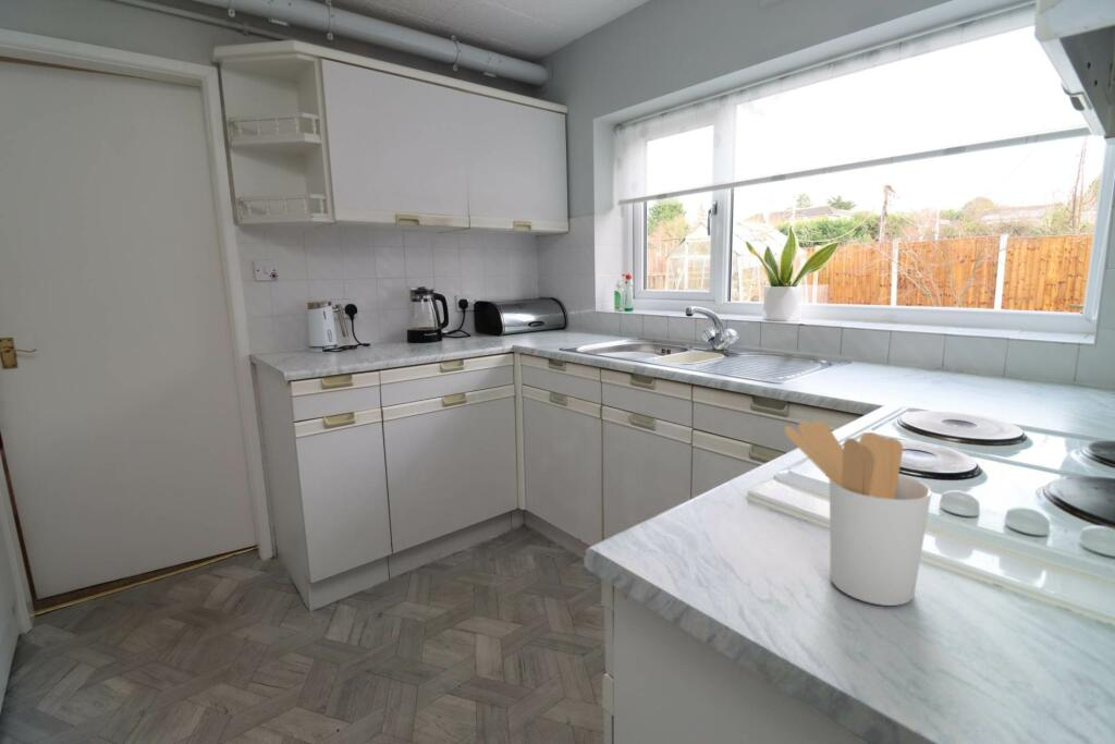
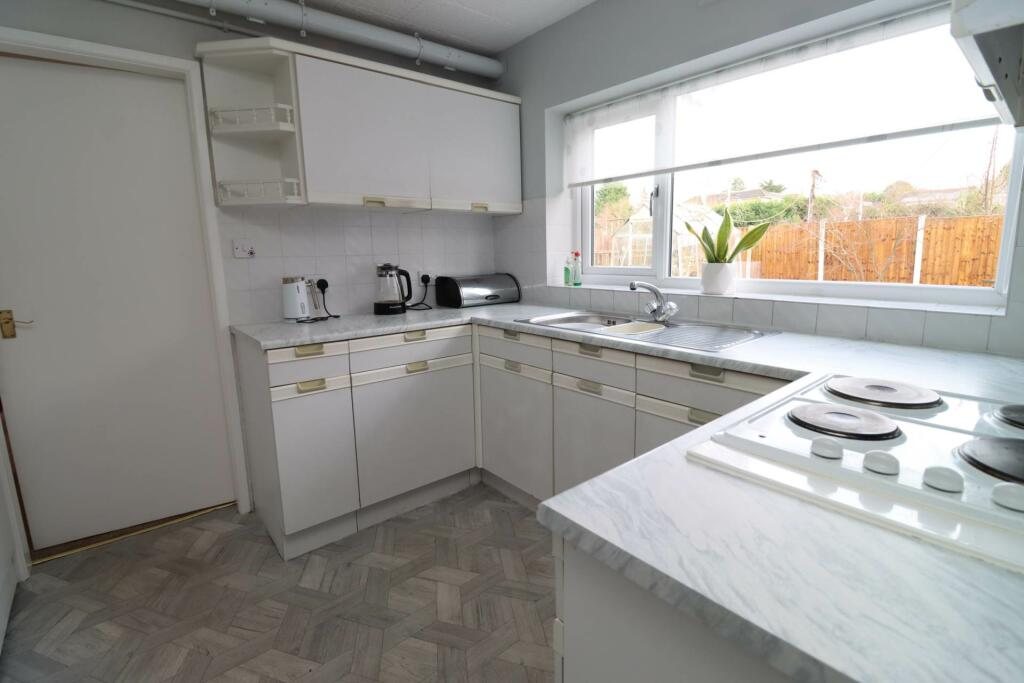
- utensil holder [783,419,933,607]
